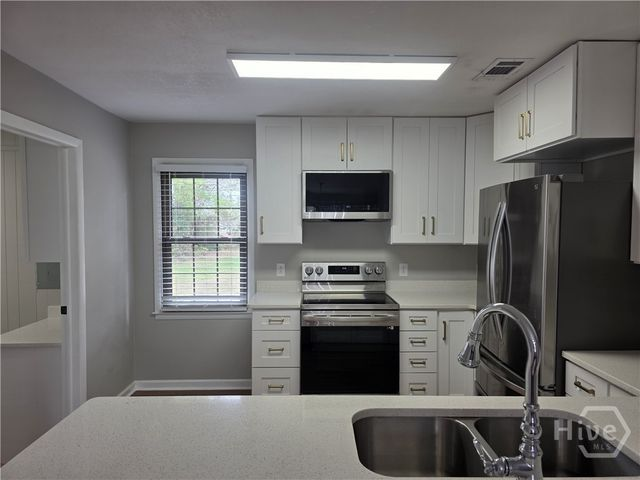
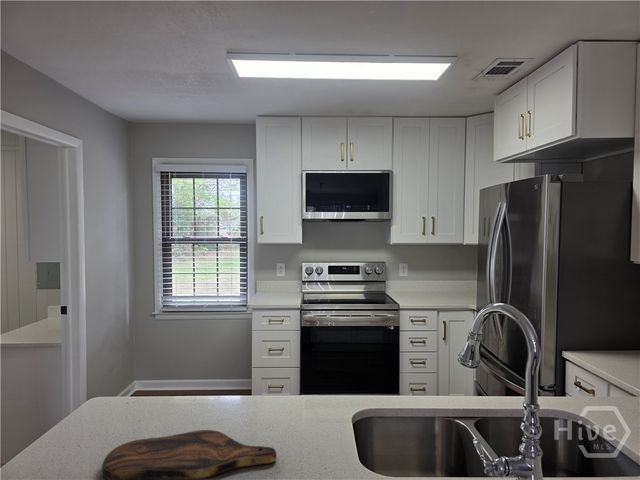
+ cutting board [101,429,278,480]
